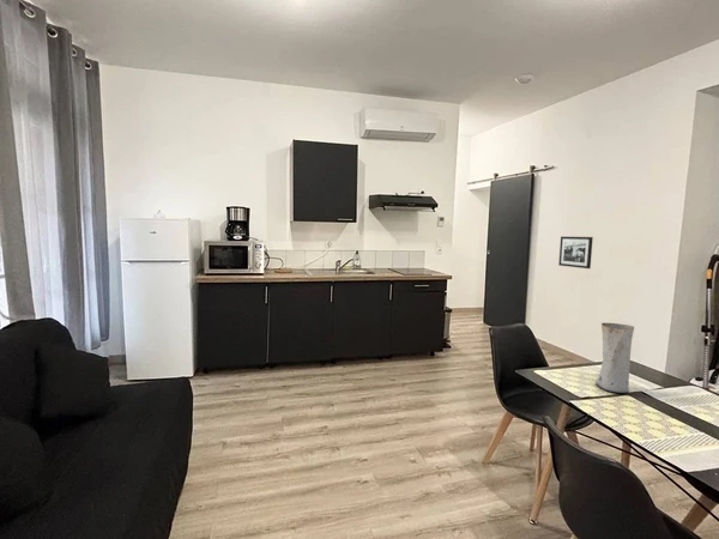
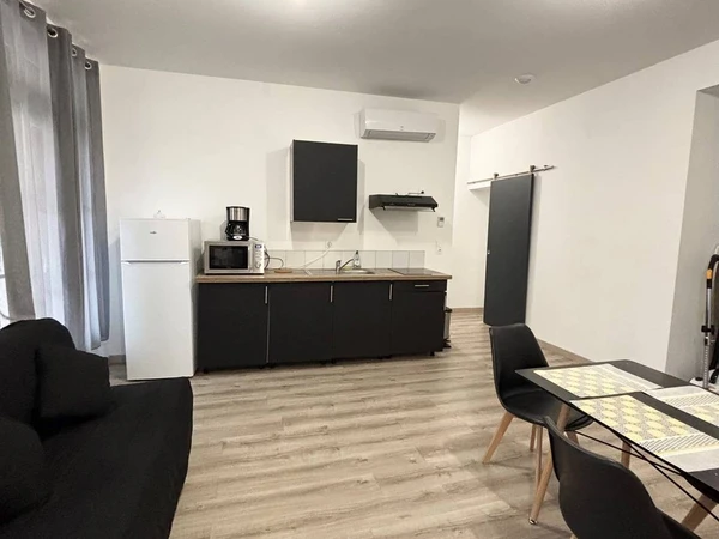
- picture frame [557,236,594,270]
- vase [594,322,635,394]
